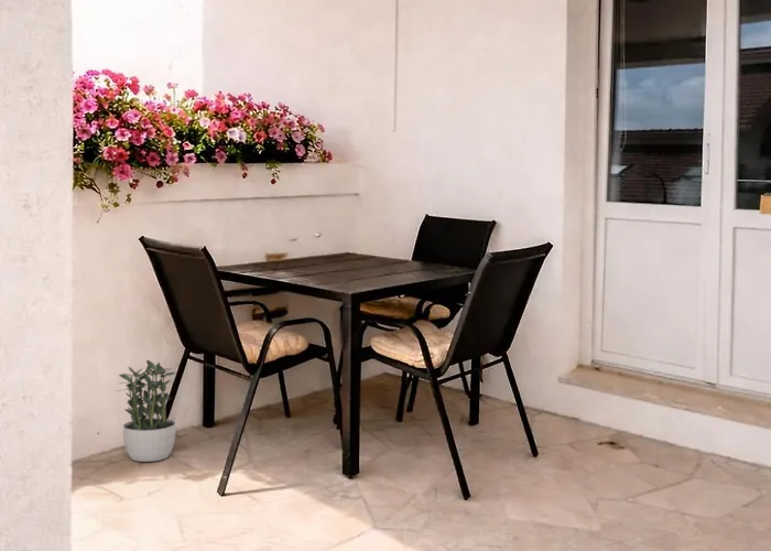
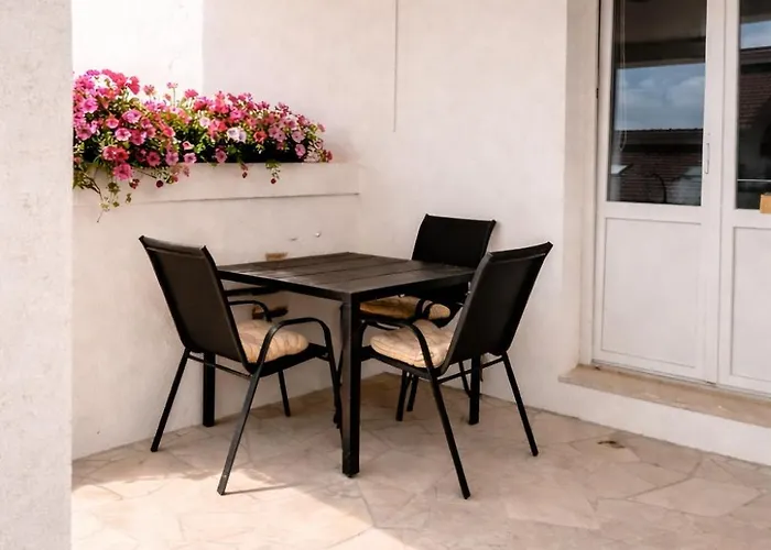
- potted plant [117,359,176,463]
